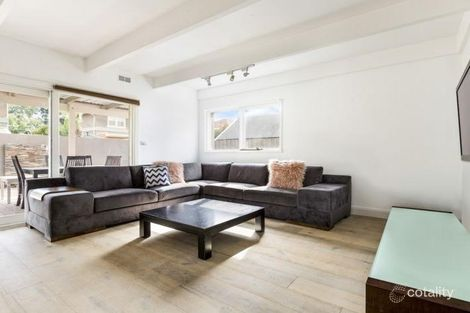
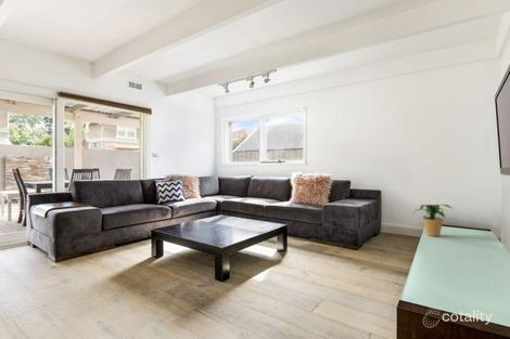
+ potted plant [411,204,454,237]
